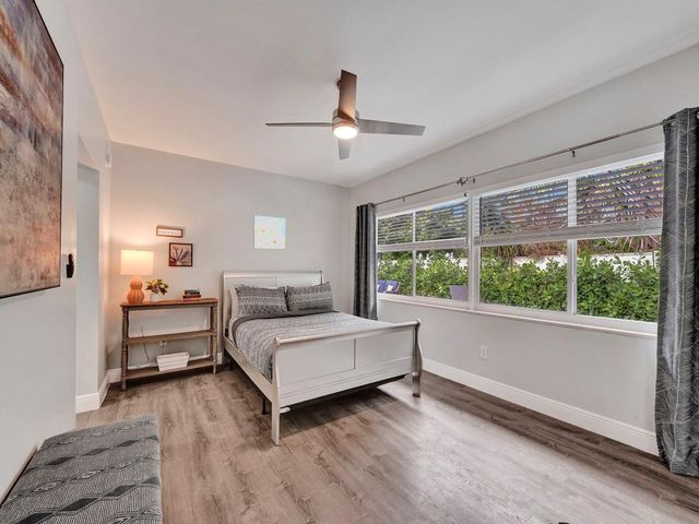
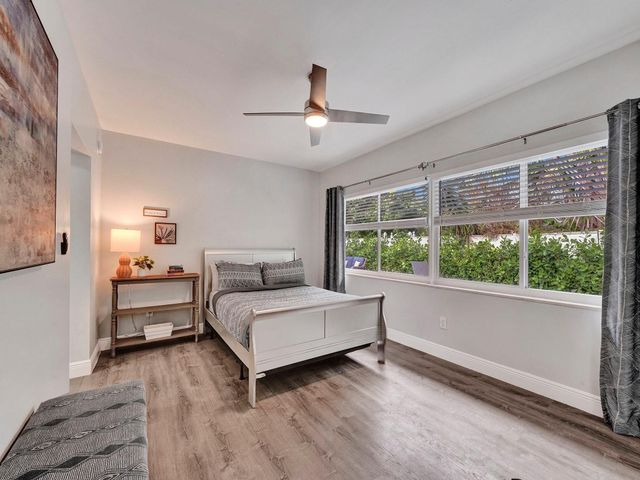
- wall art [252,214,286,250]
